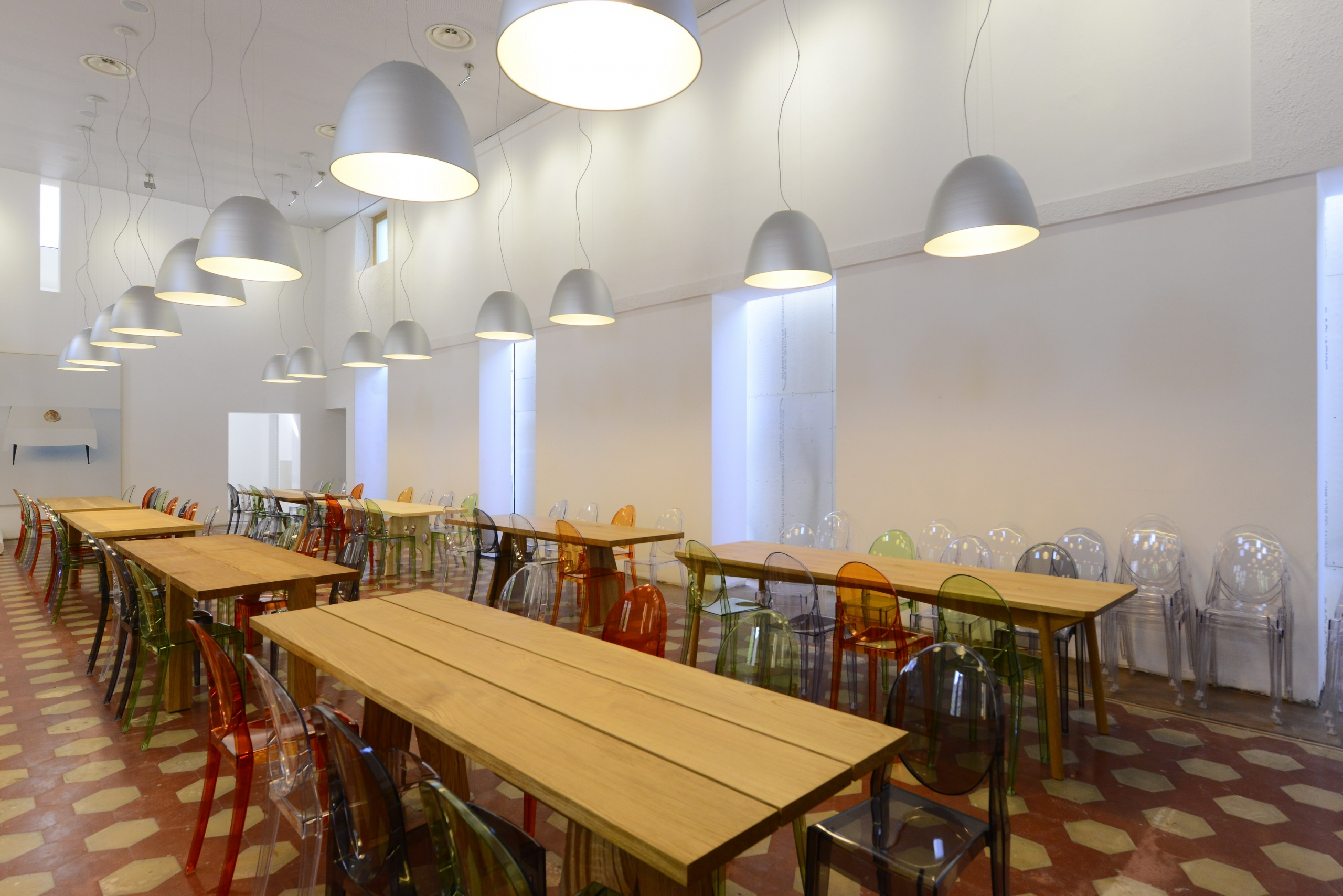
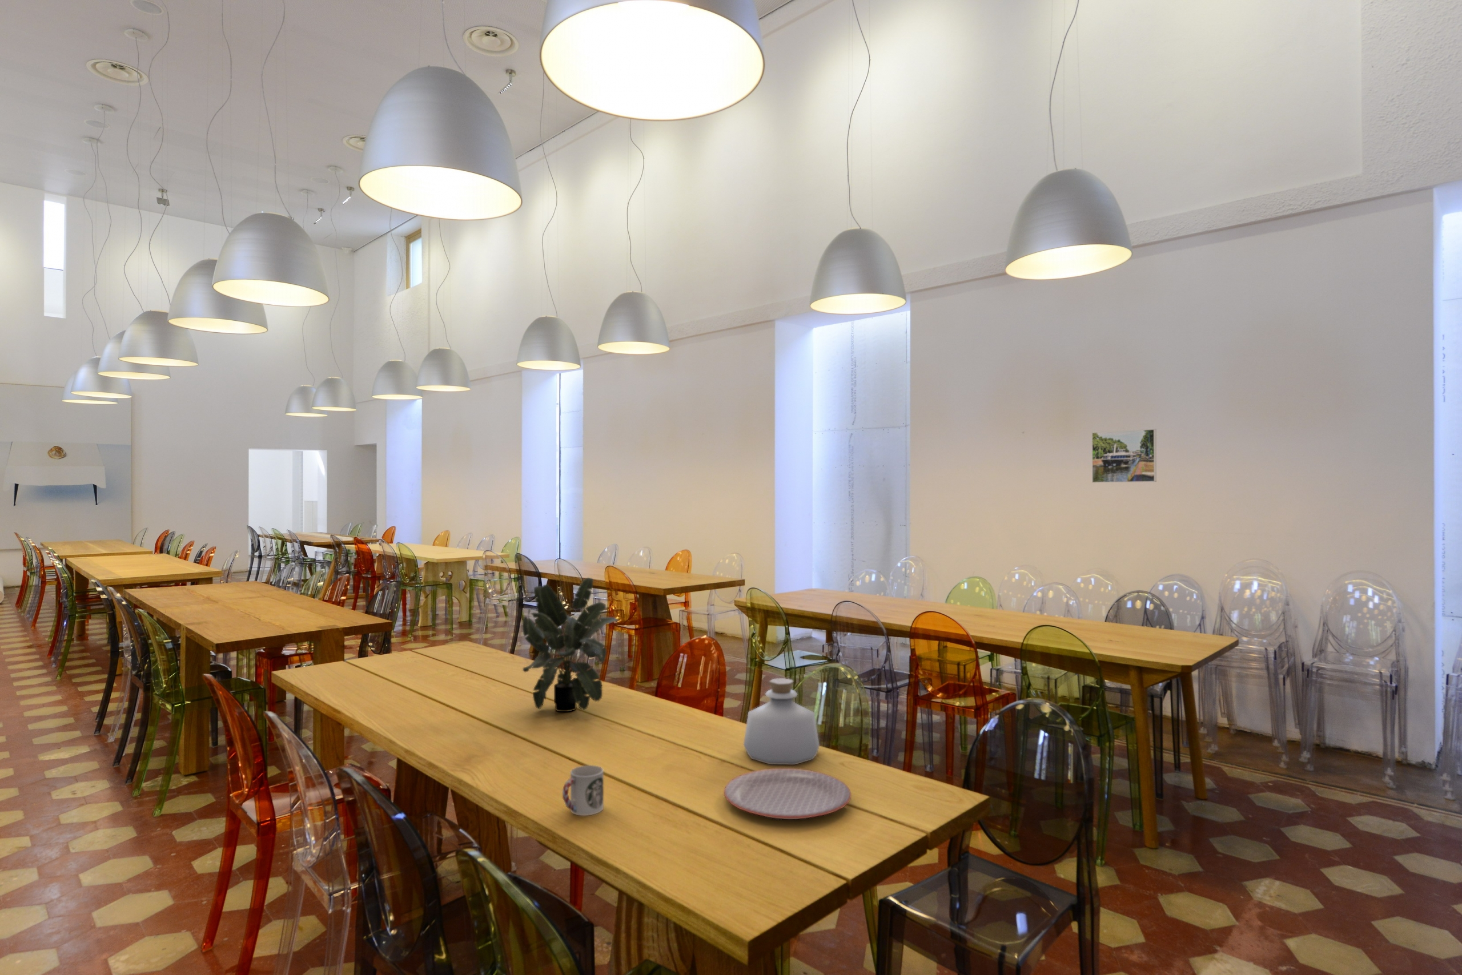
+ bottle [744,678,820,765]
+ plate [724,768,851,819]
+ potted plant [521,577,621,713]
+ cup [562,765,604,816]
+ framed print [1092,428,1157,483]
